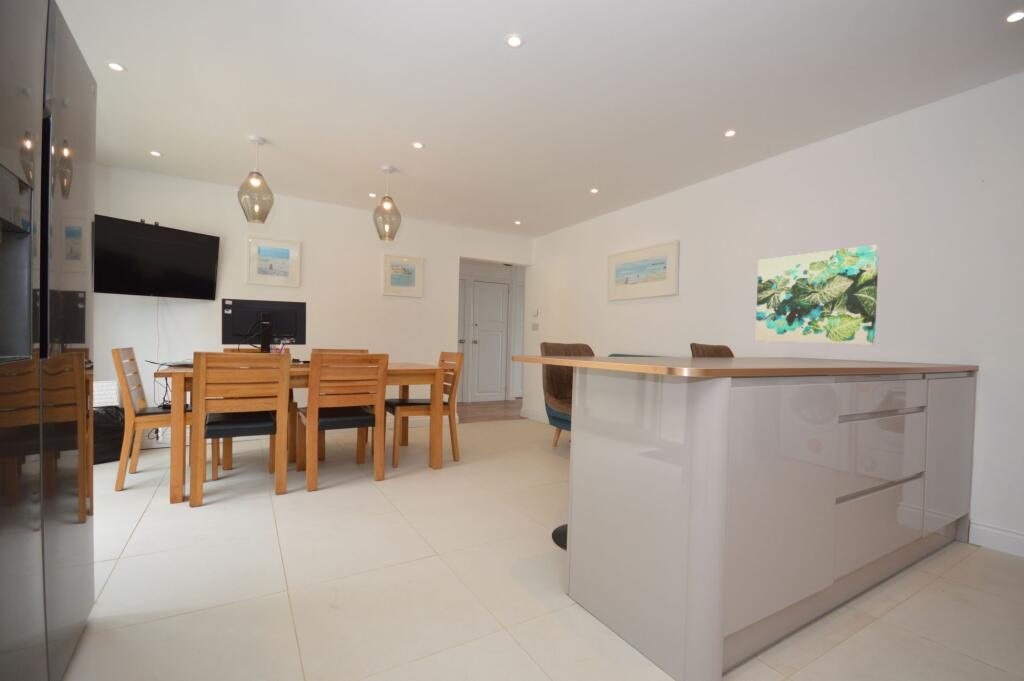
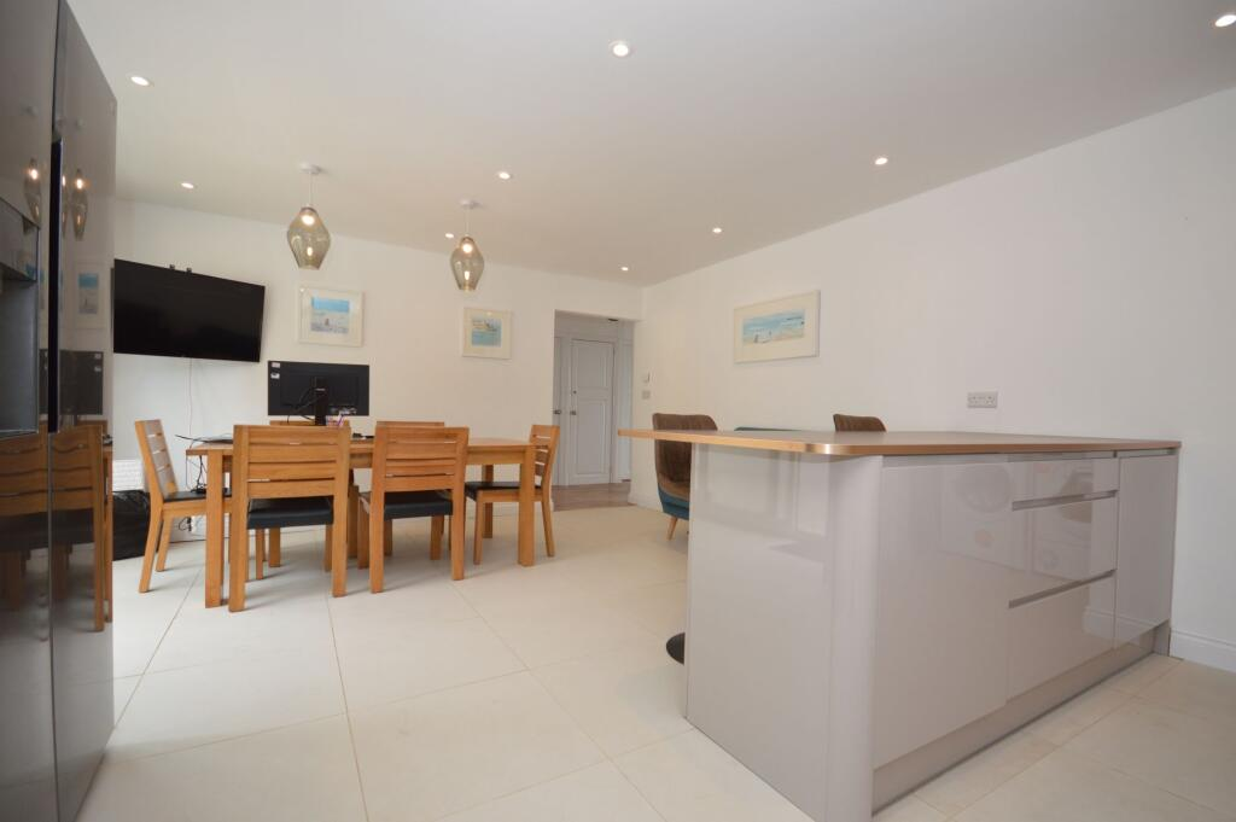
- wall art [754,244,880,346]
